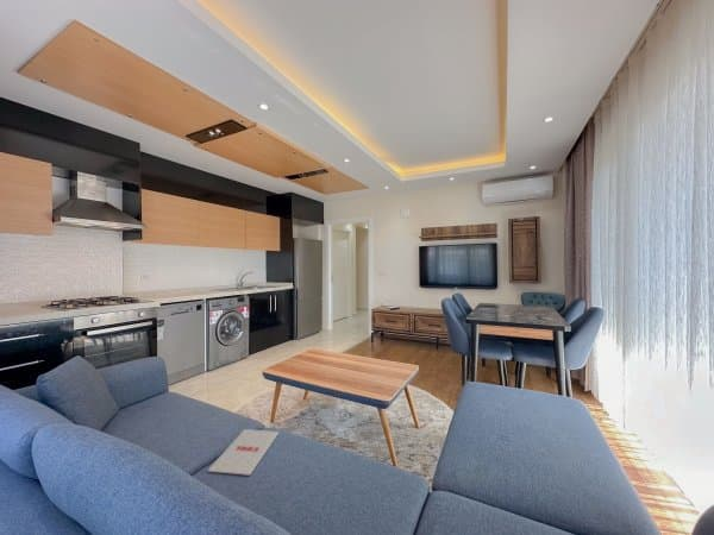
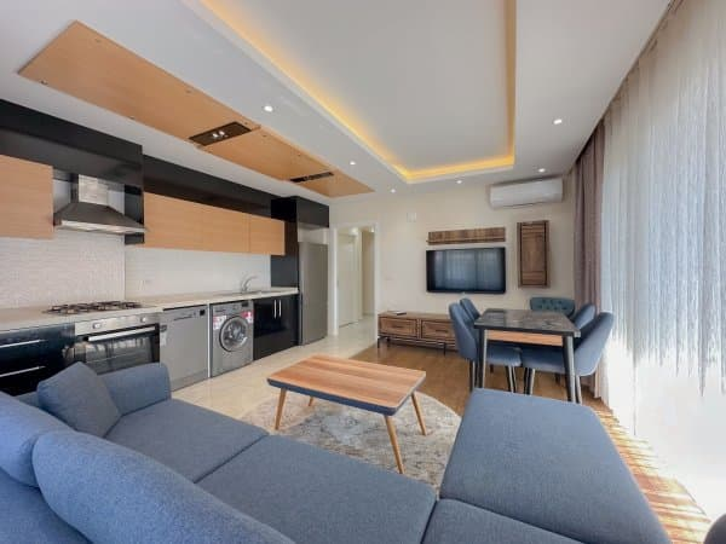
- magazine [207,428,280,477]
